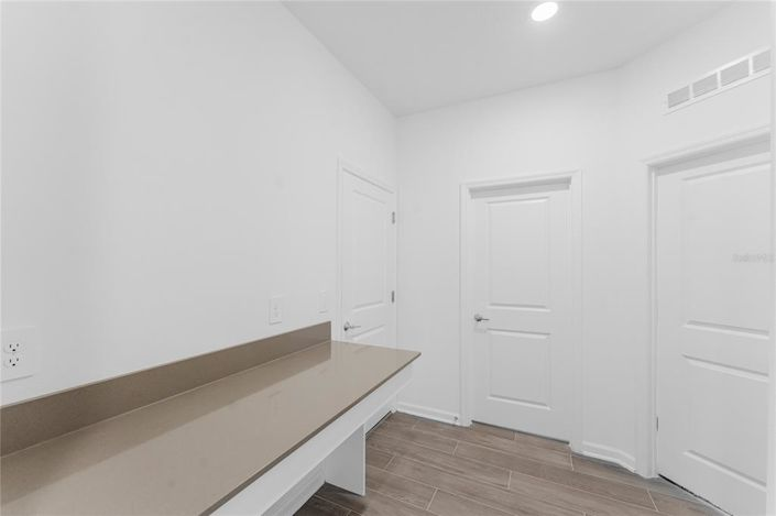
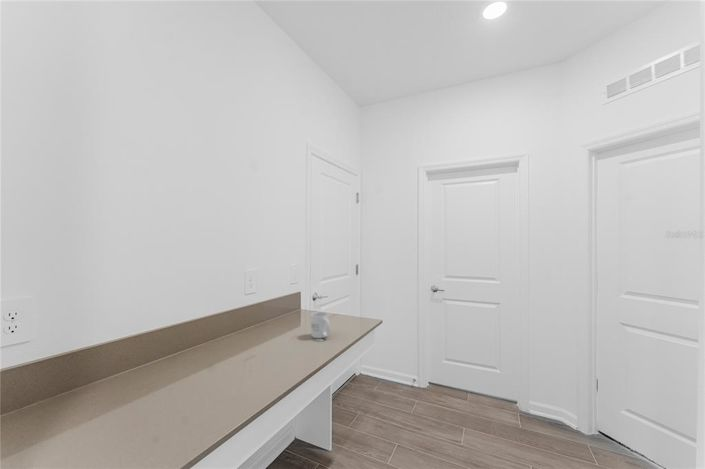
+ mug [310,311,331,339]
